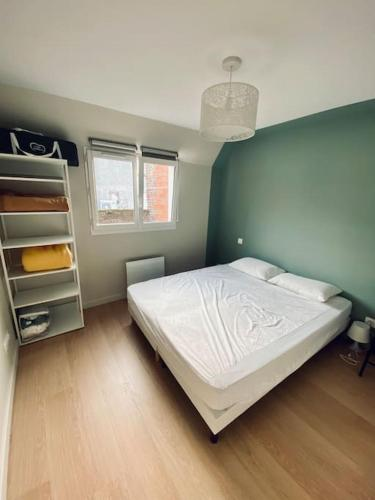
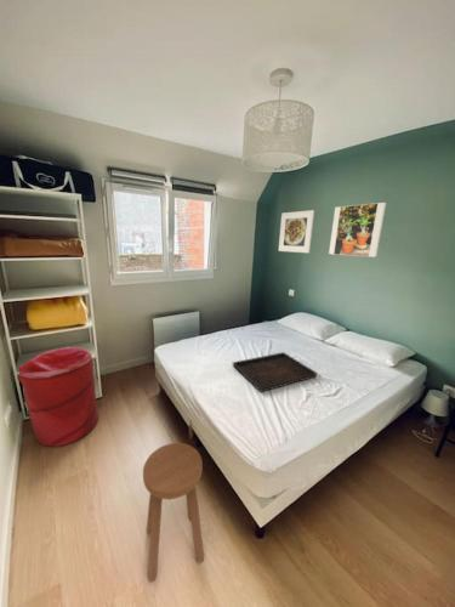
+ laundry hamper [16,346,101,448]
+ stool [142,442,205,583]
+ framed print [278,209,315,254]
+ serving tray [232,351,319,393]
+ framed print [328,202,387,259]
